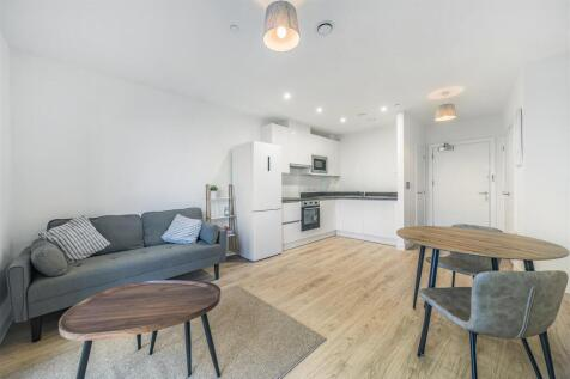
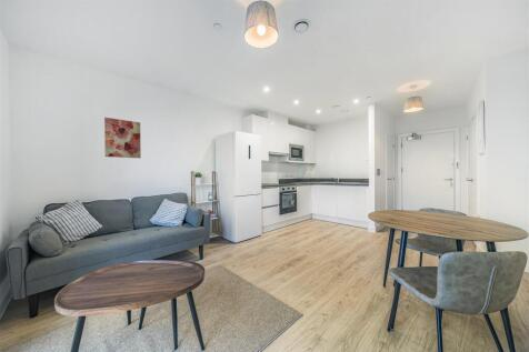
+ wall art [103,117,142,159]
